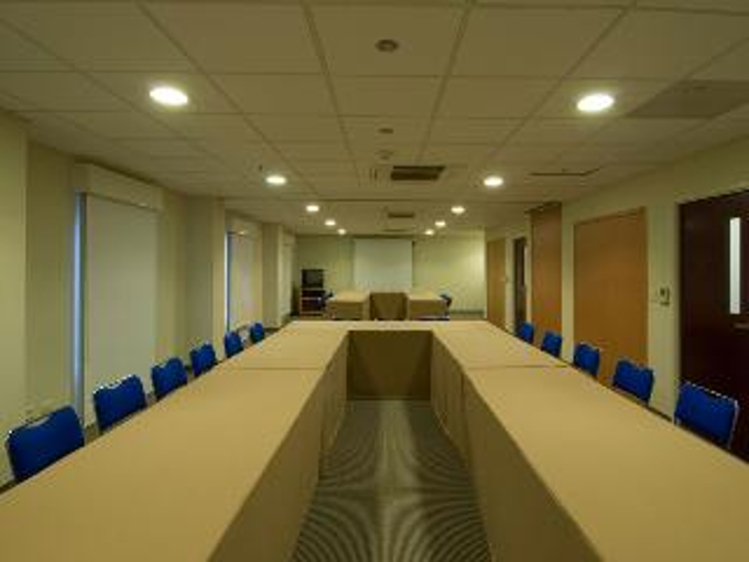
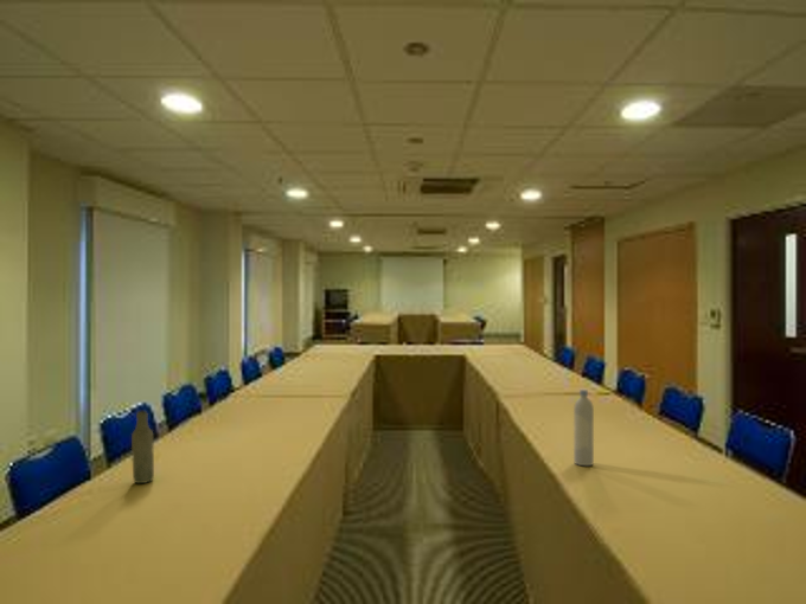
+ bottle [572,388,595,467]
+ bottle [130,409,155,484]
